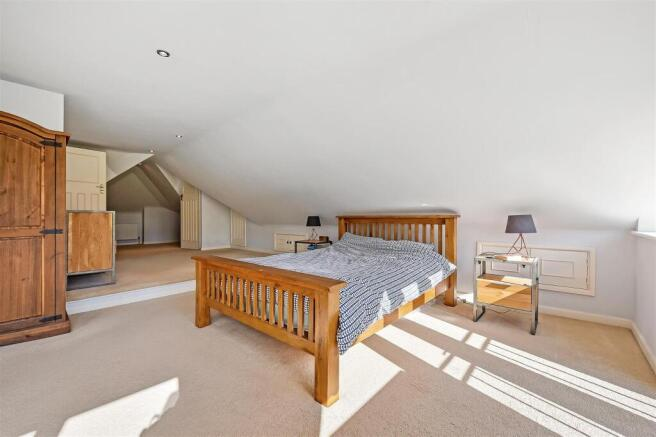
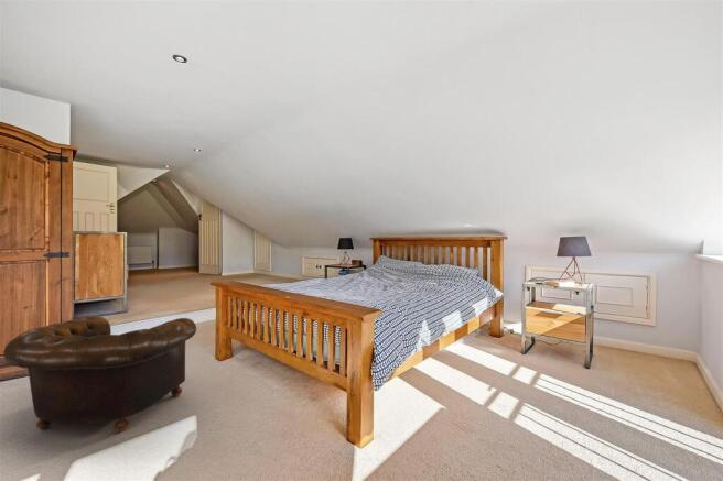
+ armchair [2,315,197,434]
